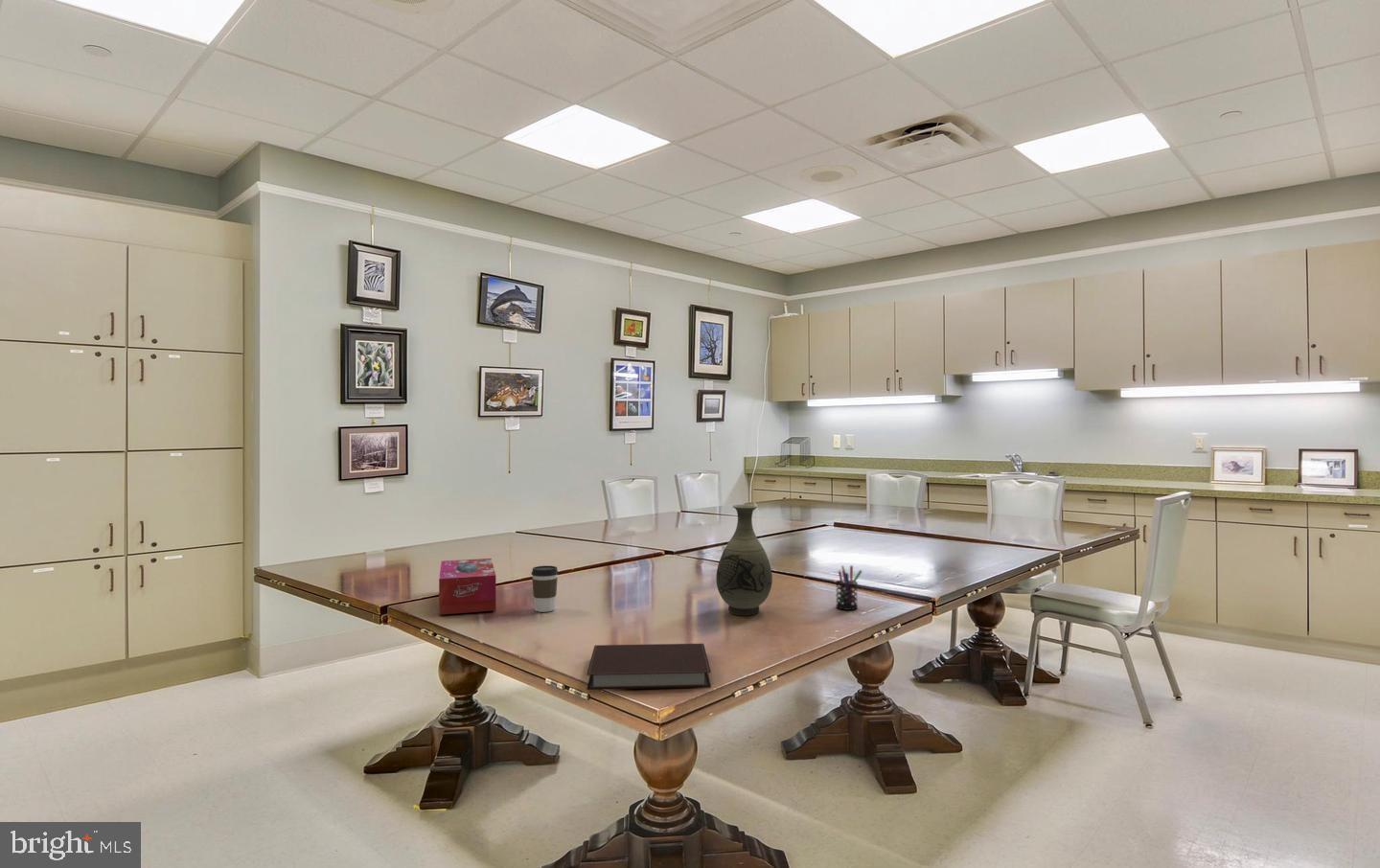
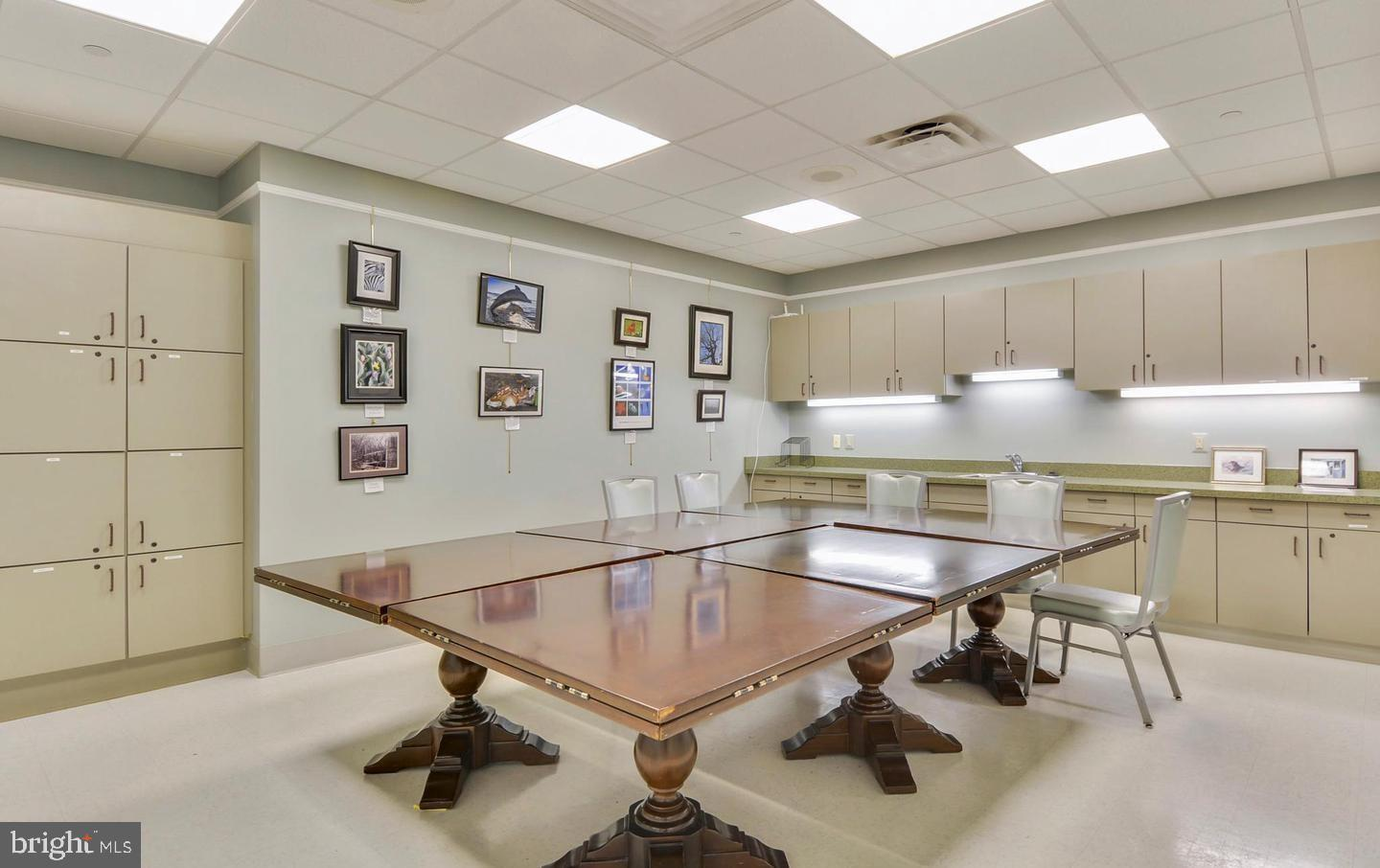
- pen holder [835,564,863,611]
- coffee cup [531,564,559,613]
- tissue box [438,558,496,616]
- notebook [586,643,712,691]
- vase [715,504,773,616]
